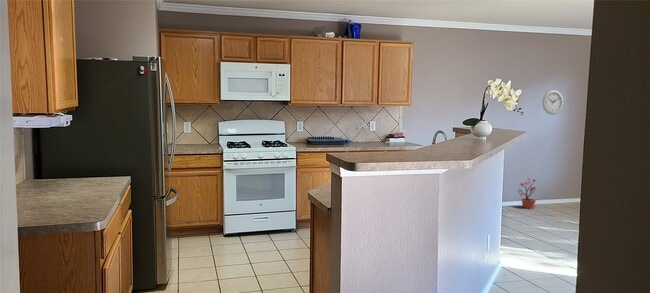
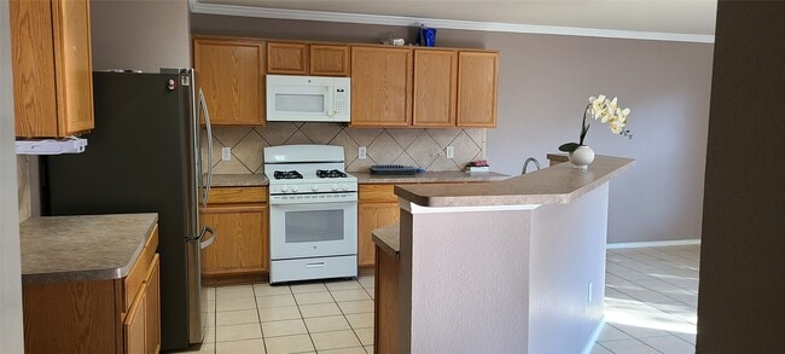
- wall clock [541,89,564,116]
- potted plant [516,177,537,209]
